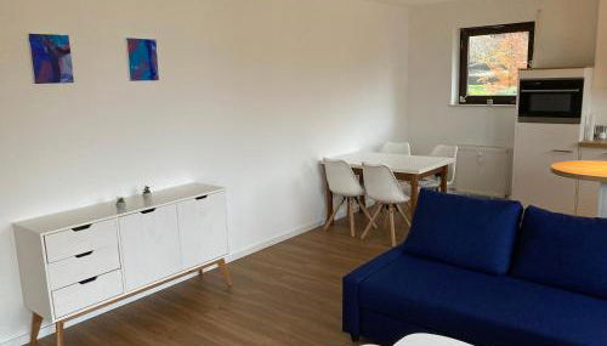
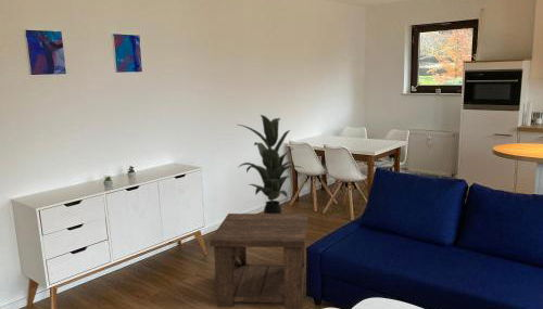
+ side table [209,213,308,309]
+ indoor plant [238,114,303,214]
